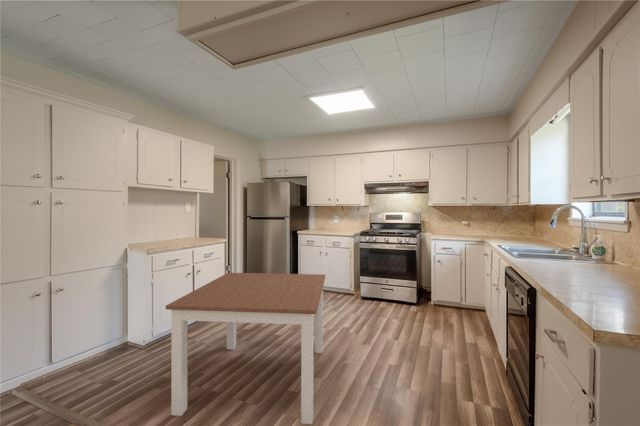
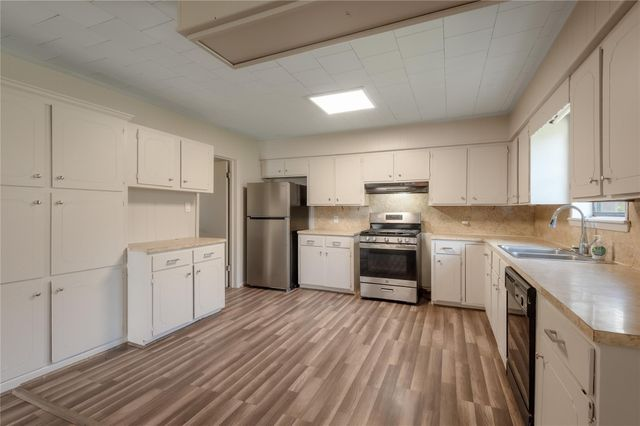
- dining table [165,272,326,425]
